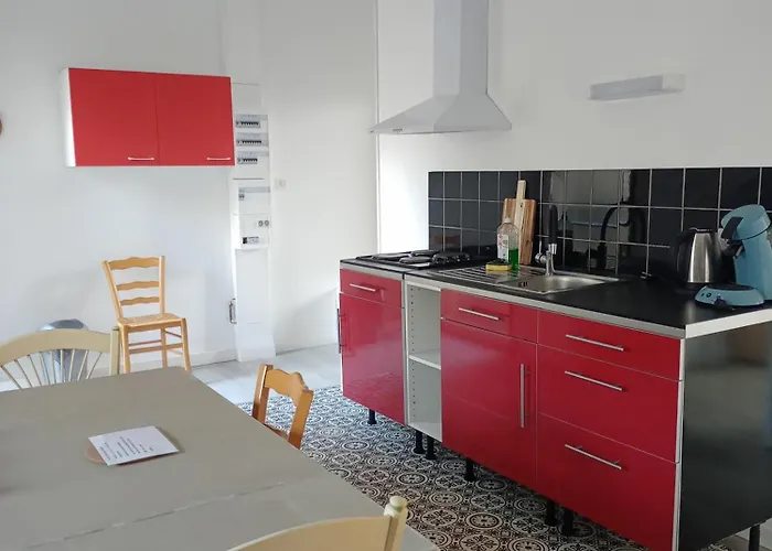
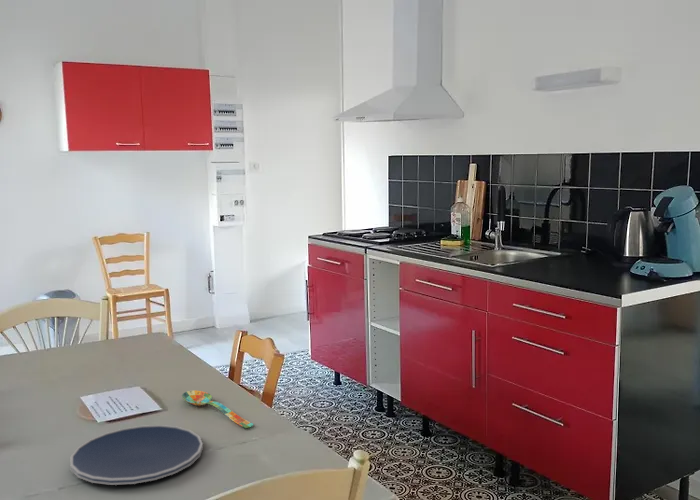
+ spoon [181,390,255,429]
+ plate [70,424,204,486]
